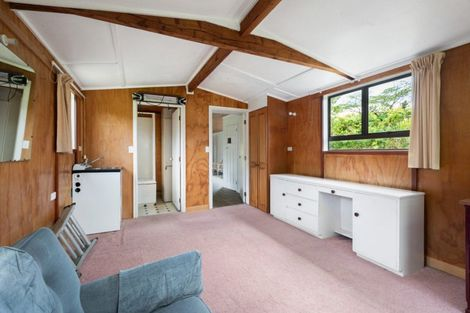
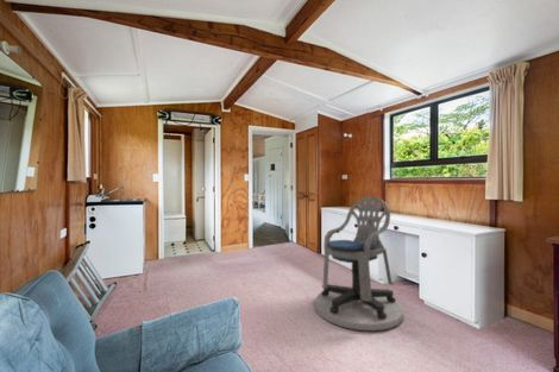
+ office chair [314,195,404,332]
